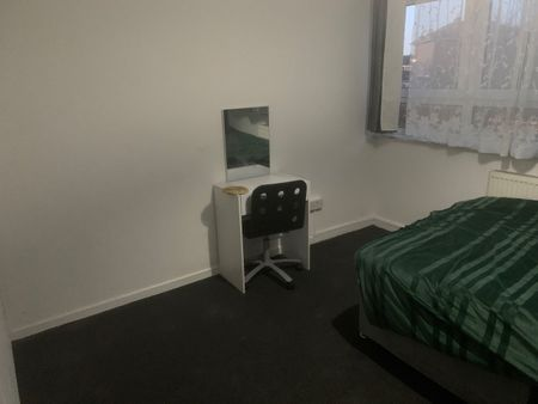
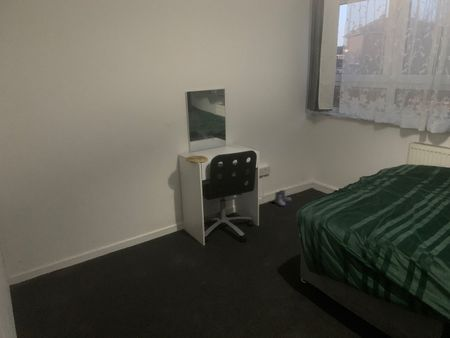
+ boots [273,189,292,207]
